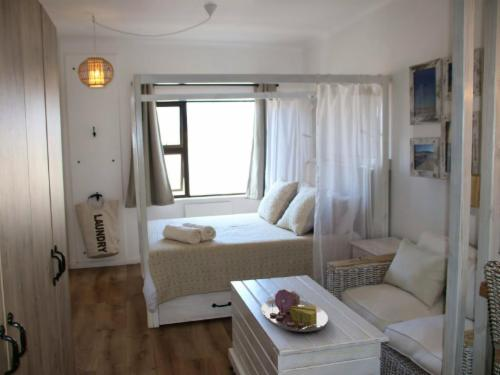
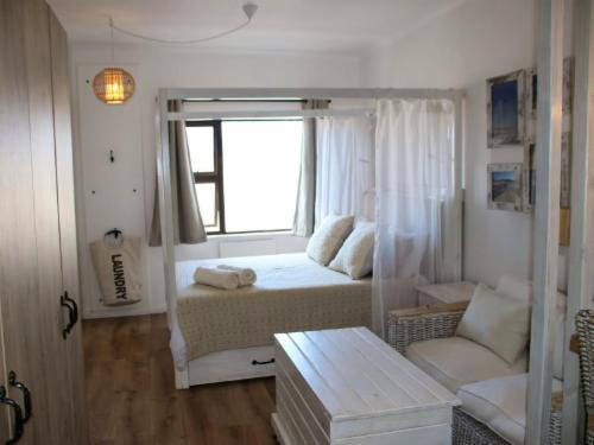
- serving tray [260,288,329,333]
